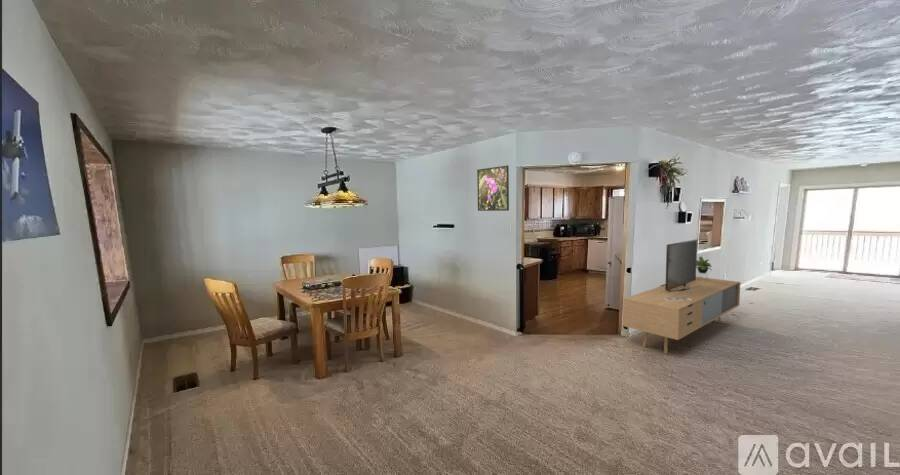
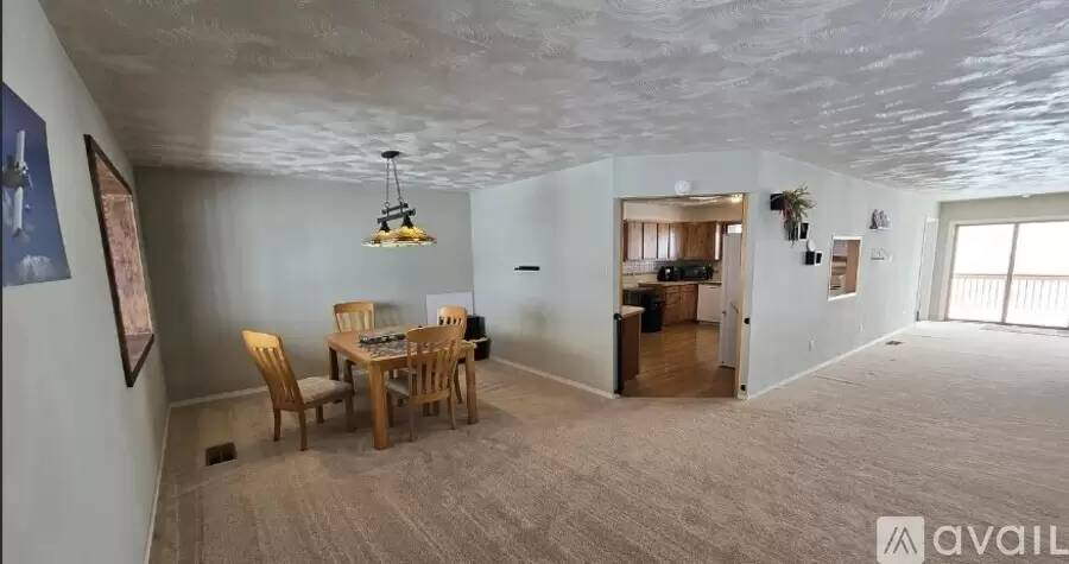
- media console [622,238,741,355]
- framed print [476,164,510,212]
